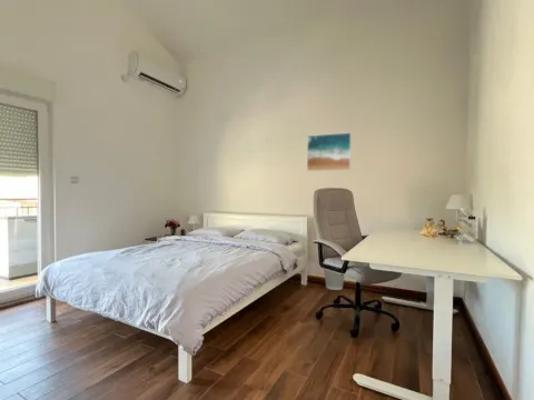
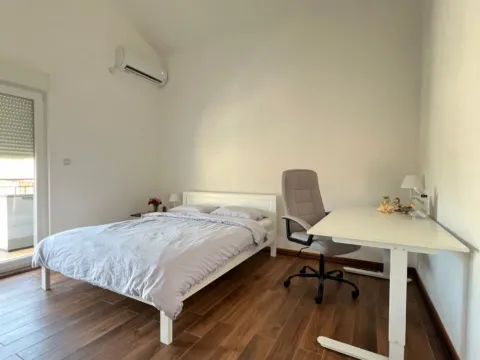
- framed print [306,131,353,172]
- wastebasket [323,268,346,291]
